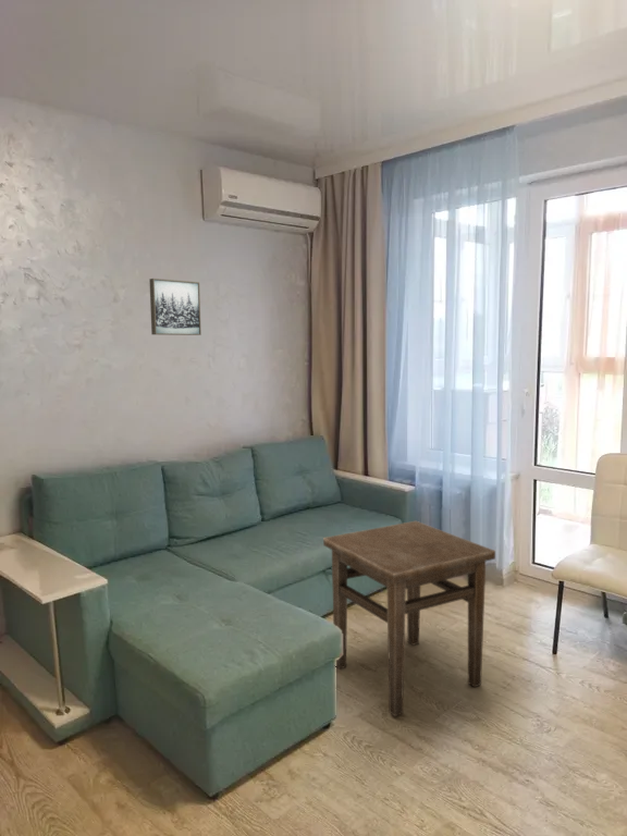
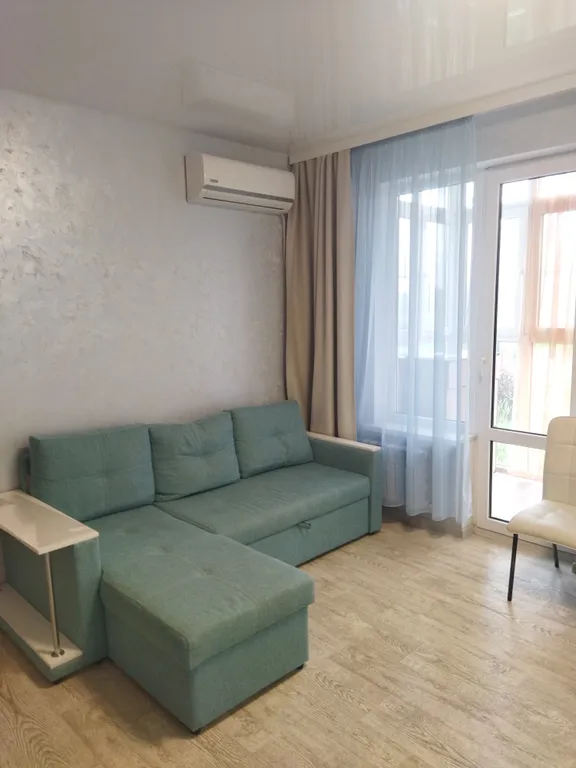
- wall art [148,278,202,336]
- side table [322,520,496,717]
